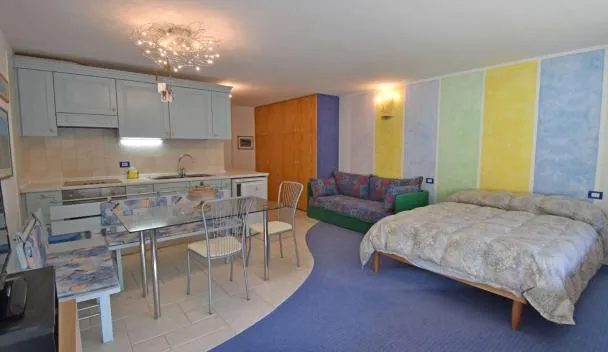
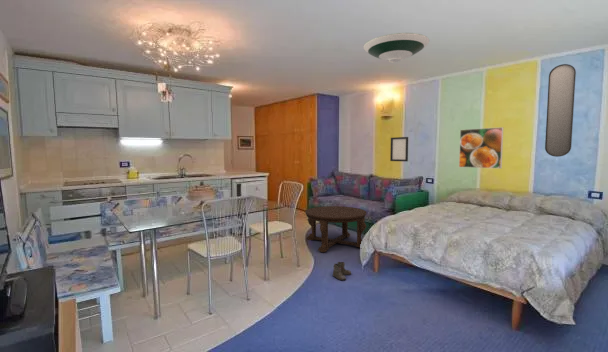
+ boots [332,261,352,281]
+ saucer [362,32,430,63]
+ coffee table [304,205,367,253]
+ picture frame [389,136,409,162]
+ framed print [458,126,504,170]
+ home mirror [544,63,577,158]
